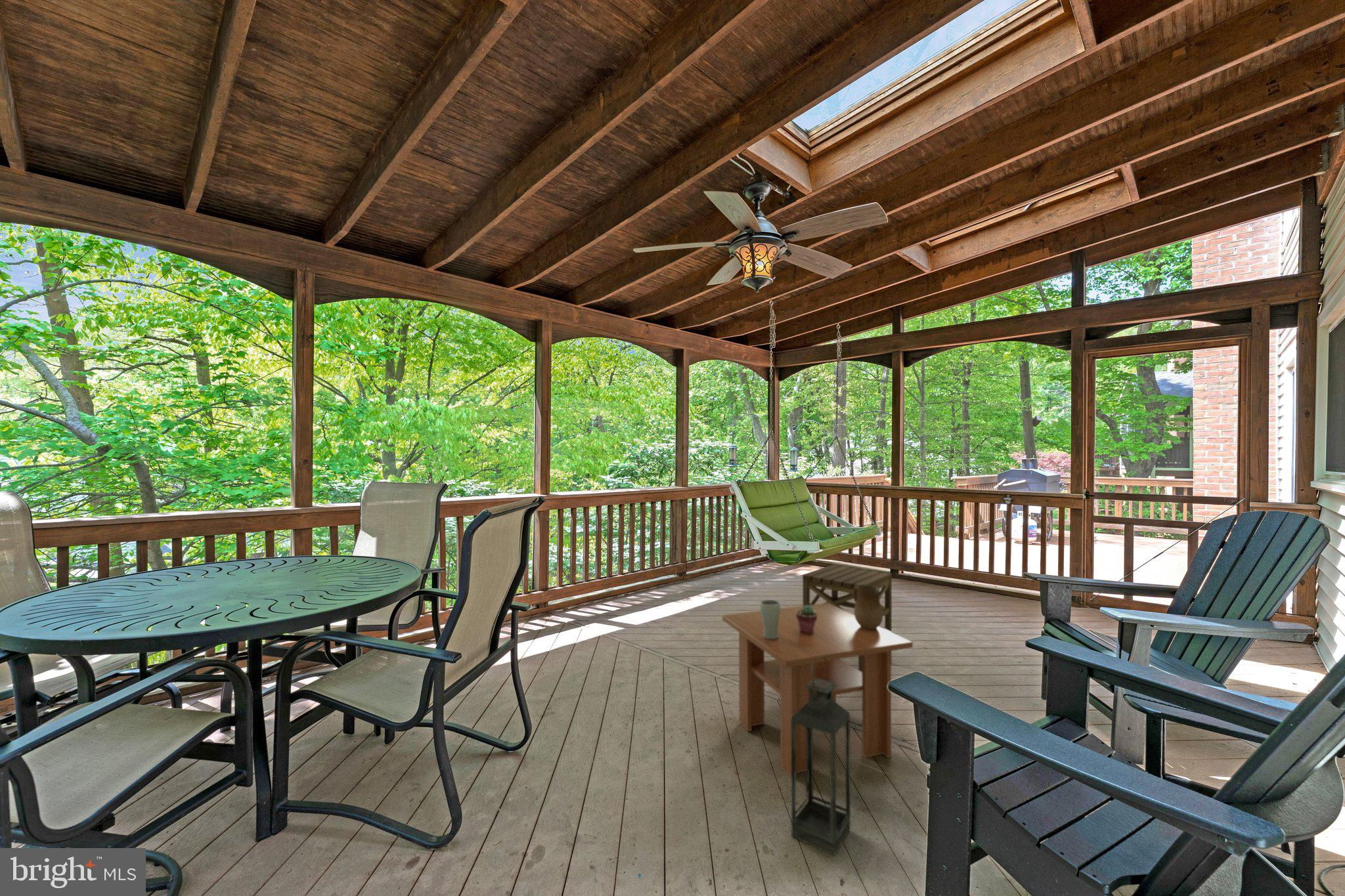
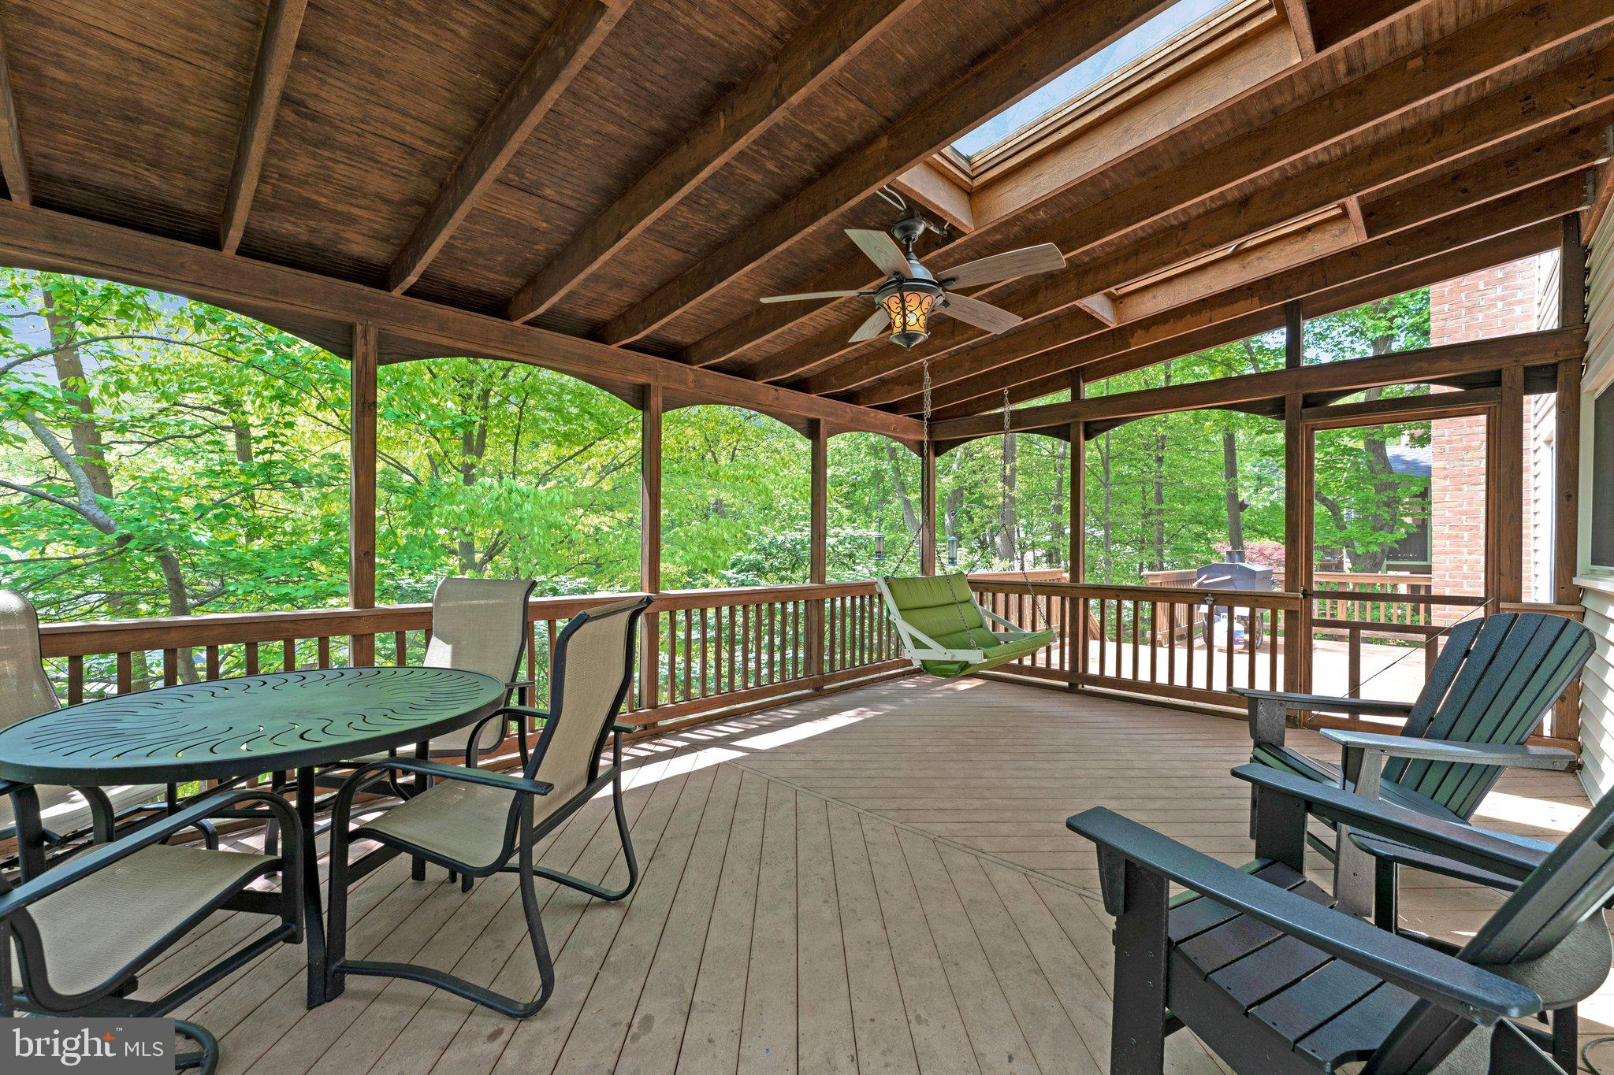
- lantern [791,656,851,857]
- ceramic jug [852,585,884,629]
- side table [802,564,893,672]
- potted succulent [796,605,817,634]
- coffee table [722,603,914,779]
- drinking glass [759,599,781,639]
